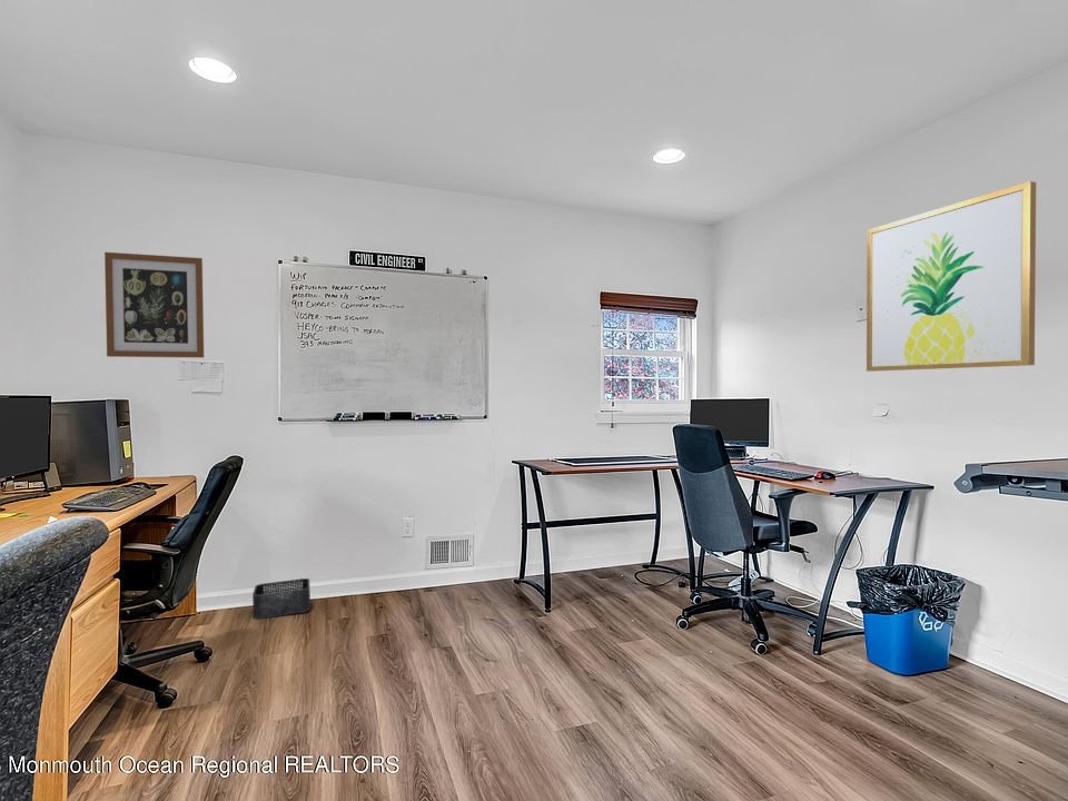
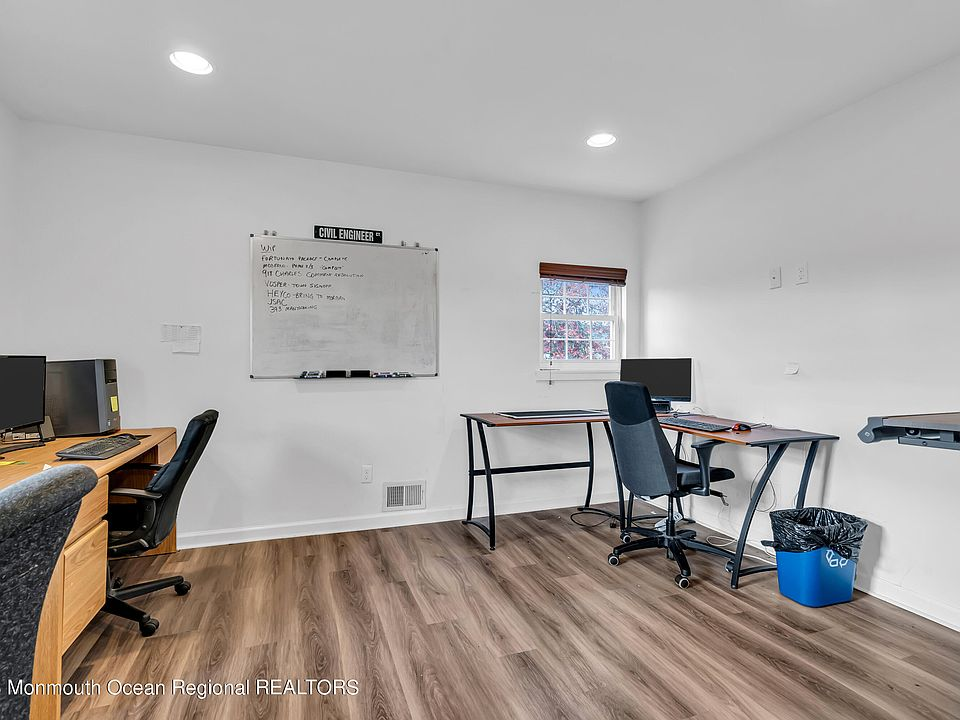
- storage bin [251,577,312,620]
- wall art [866,180,1037,373]
- wall art [103,251,205,358]
